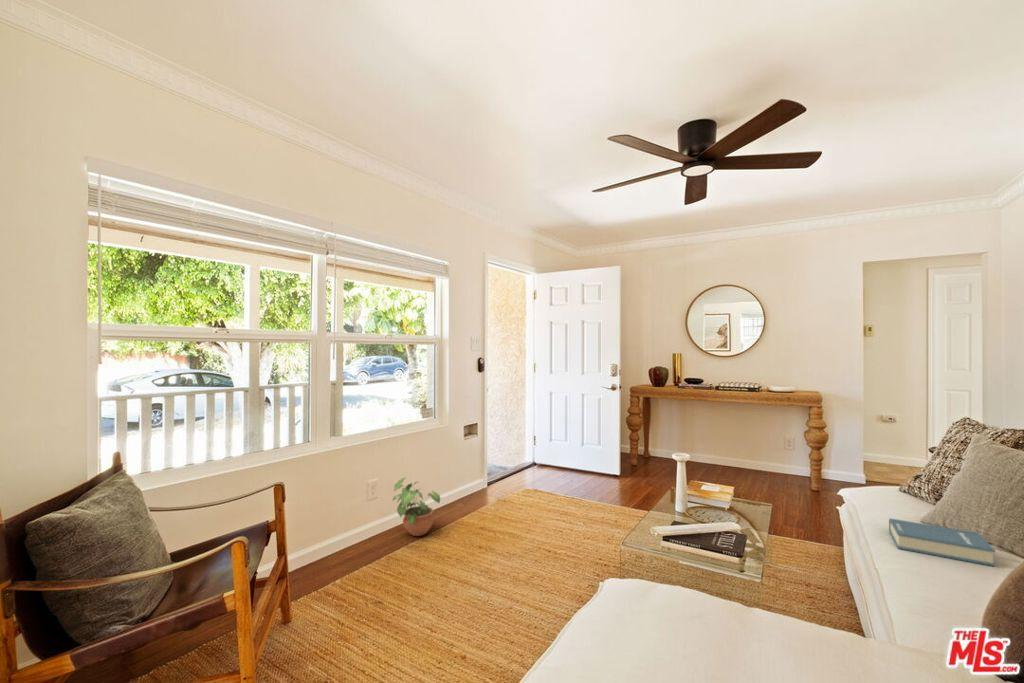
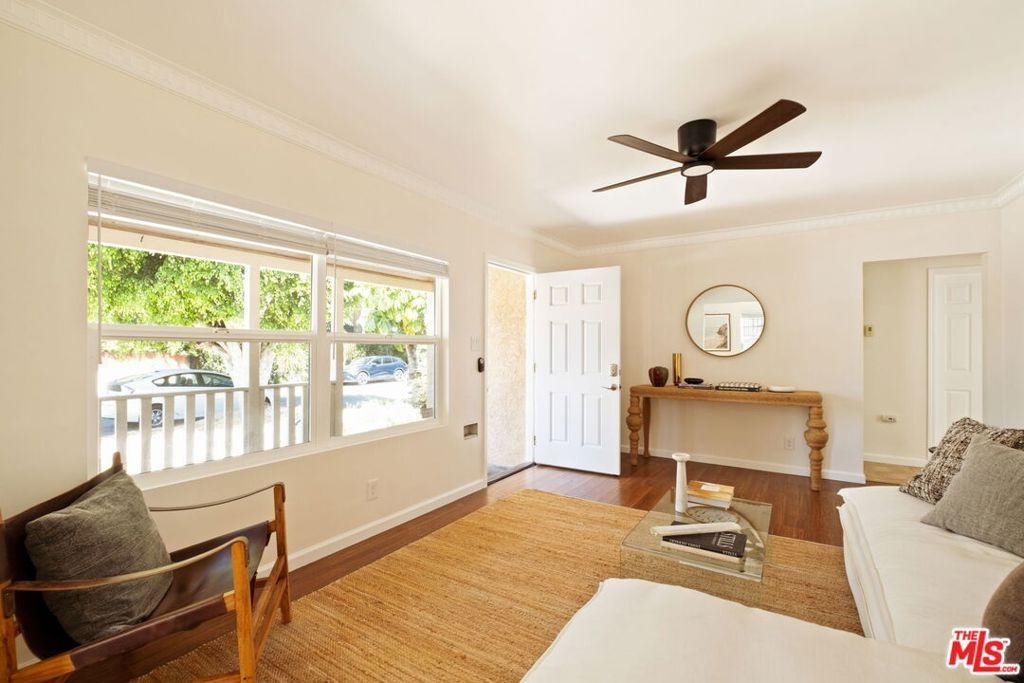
- potted plant [392,477,441,537]
- hardback book [888,517,996,567]
